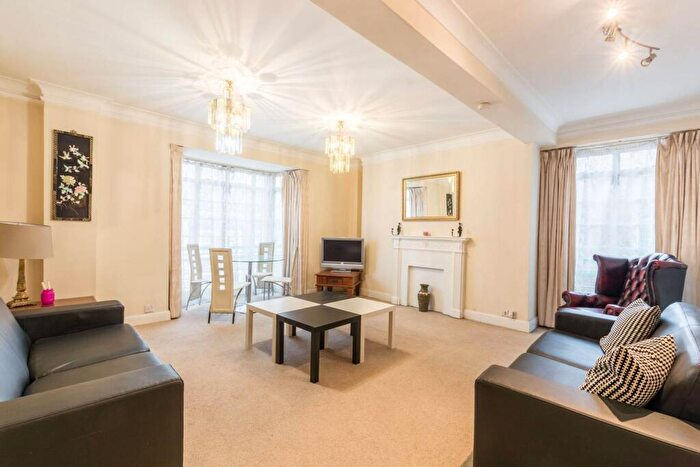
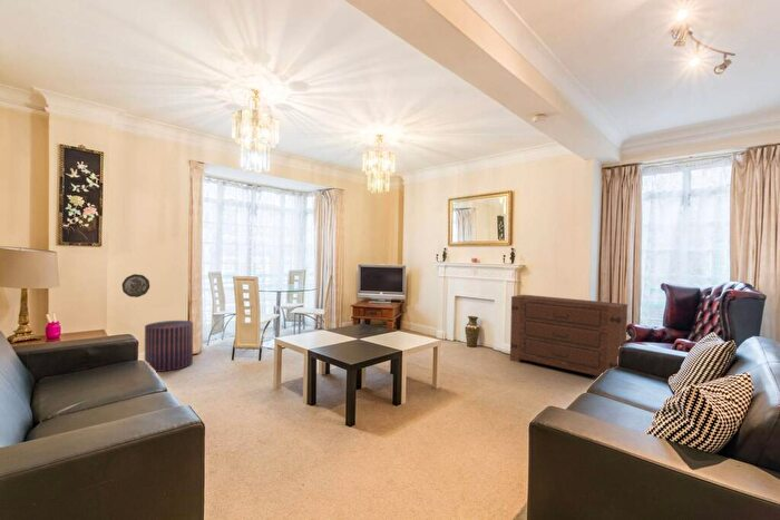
+ dresser [509,294,628,377]
+ pouf [144,320,194,373]
+ decorative plate [121,273,150,298]
